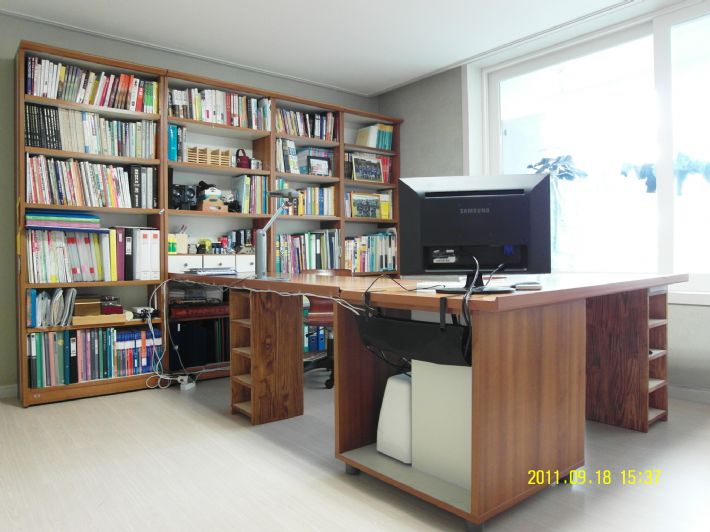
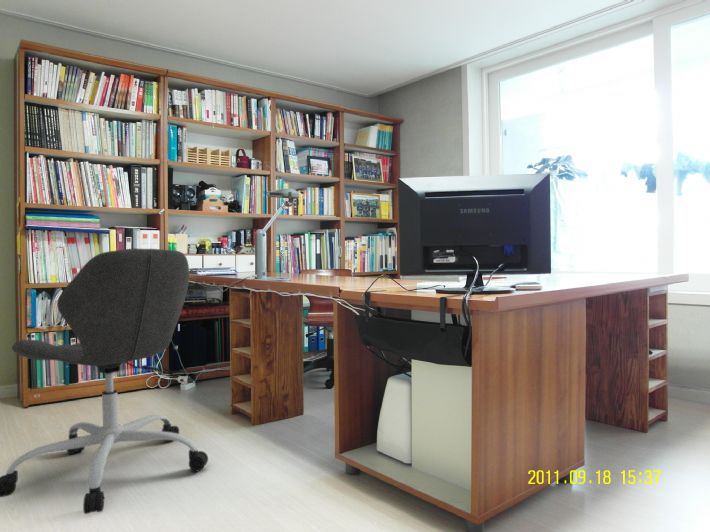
+ office chair [0,247,209,515]
